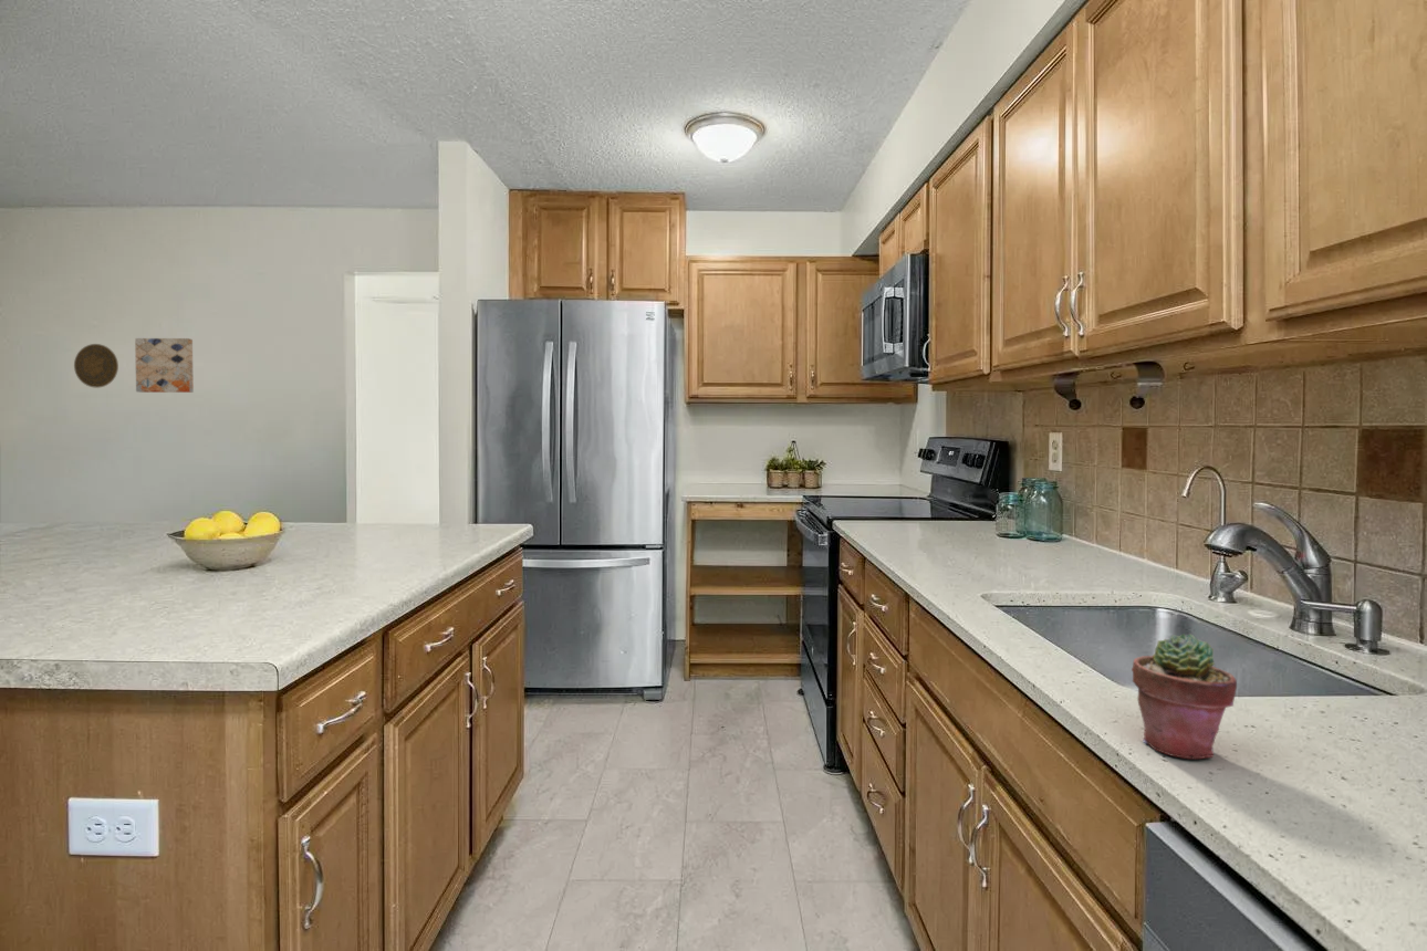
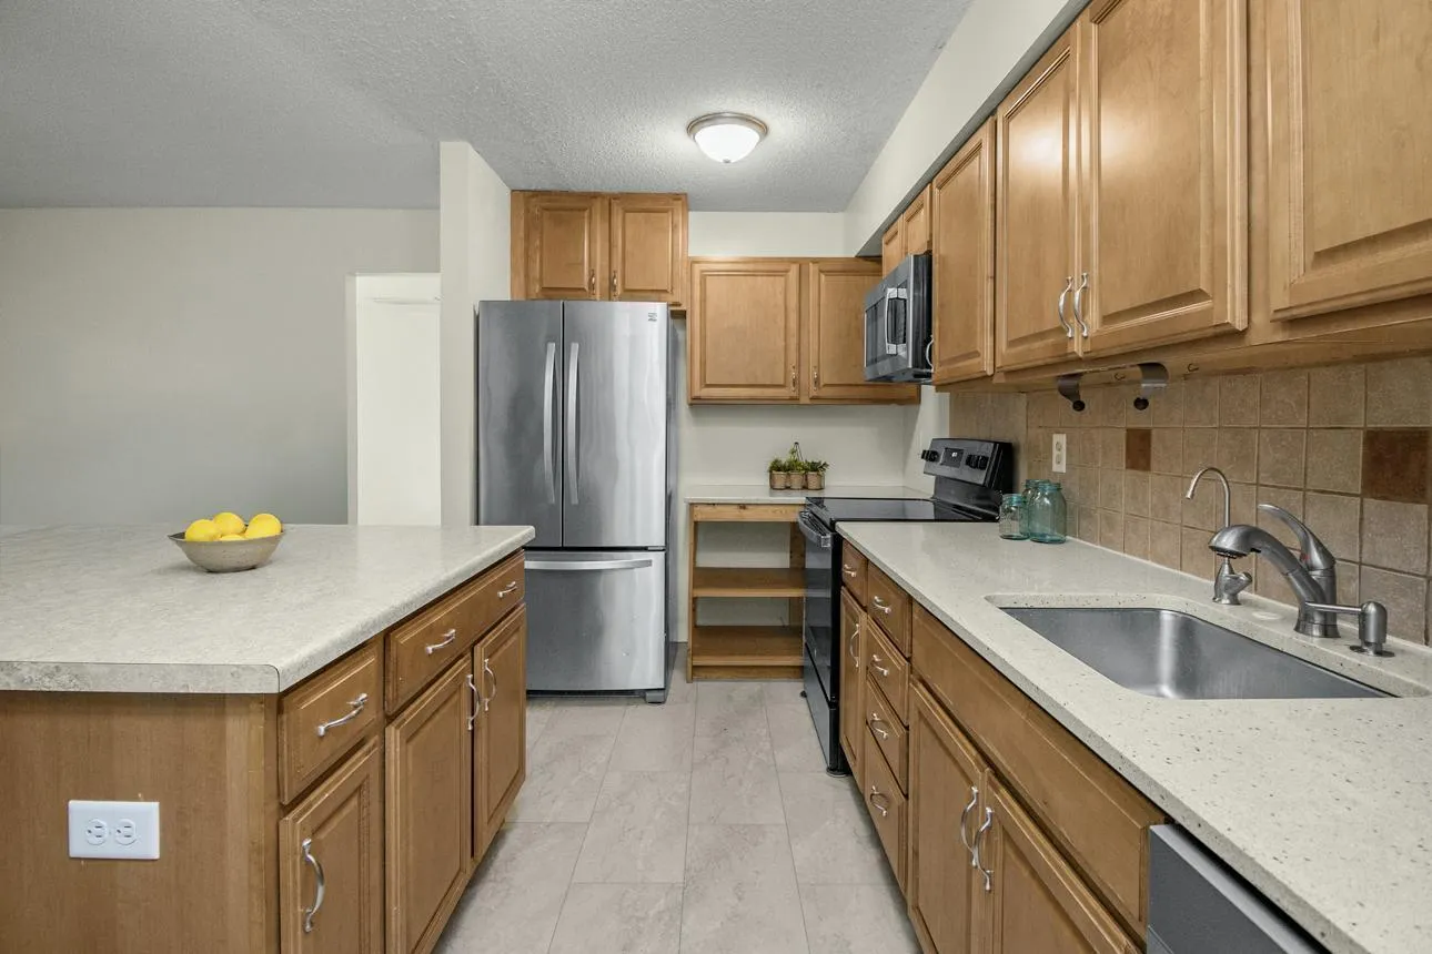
- potted succulent [1131,633,1238,760]
- wall art [134,337,195,394]
- decorative plate [73,343,119,389]
